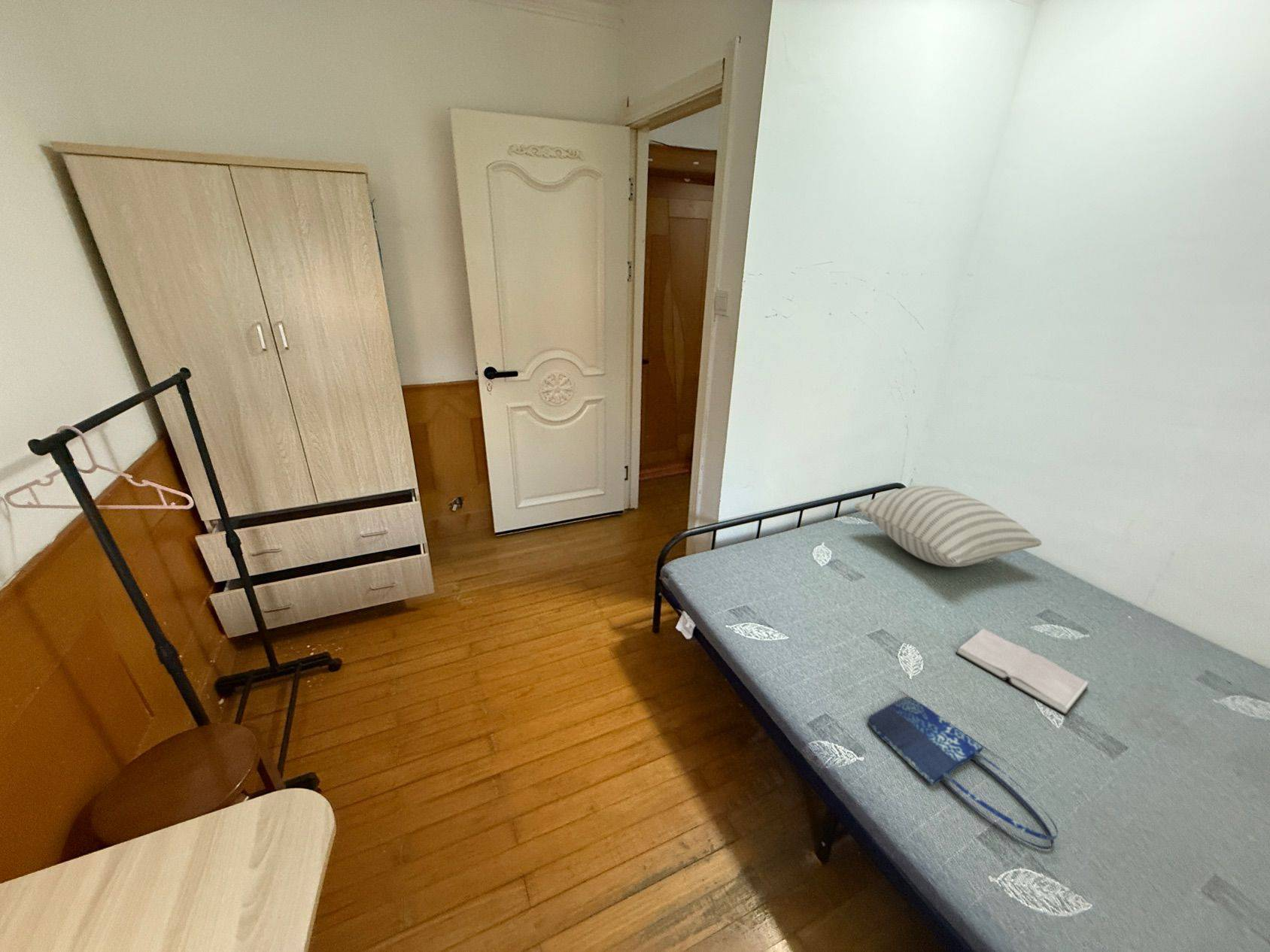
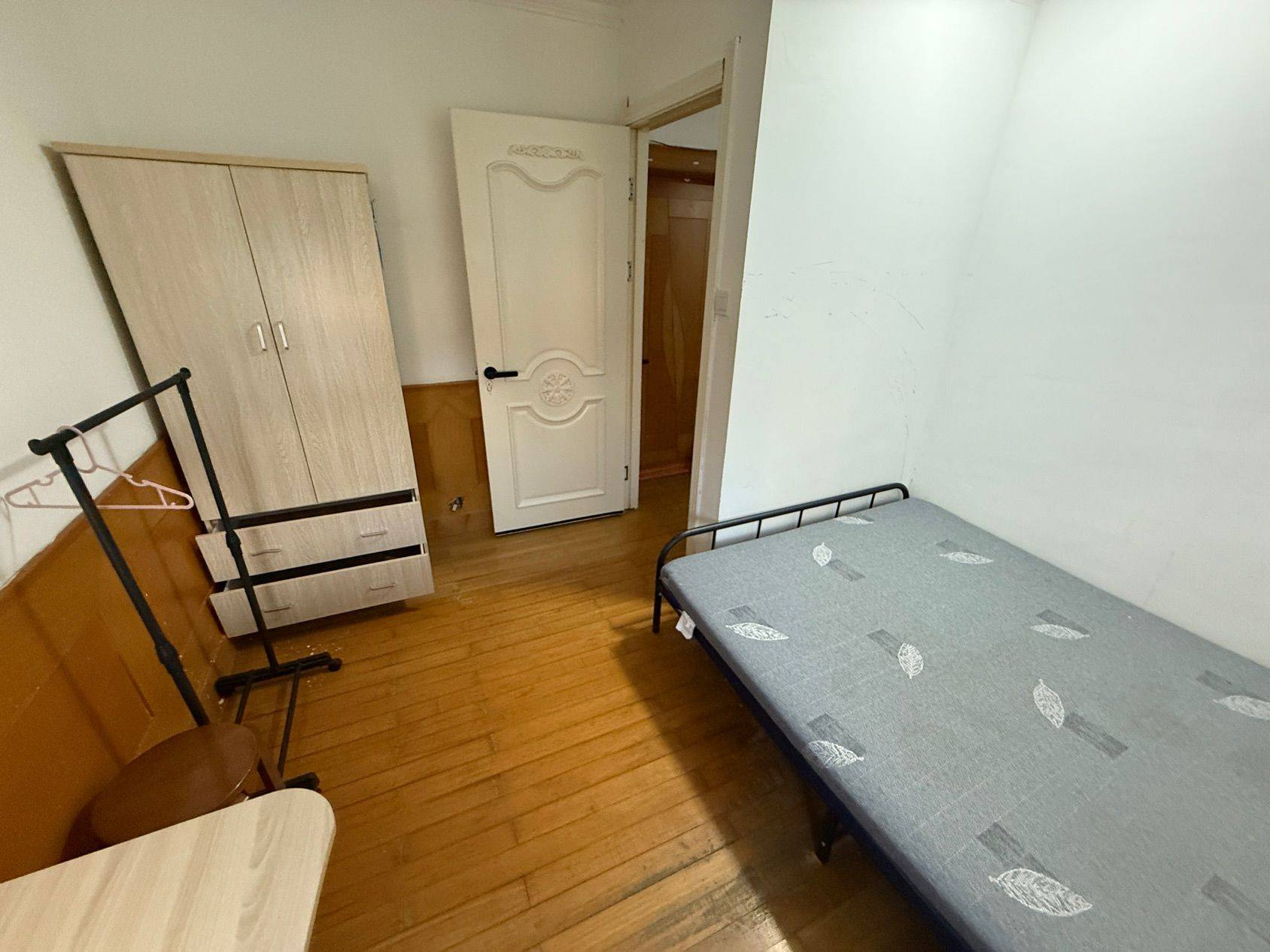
- shopping bag [867,696,1059,850]
- hardback book [955,628,1089,716]
- pillow [854,485,1043,568]
